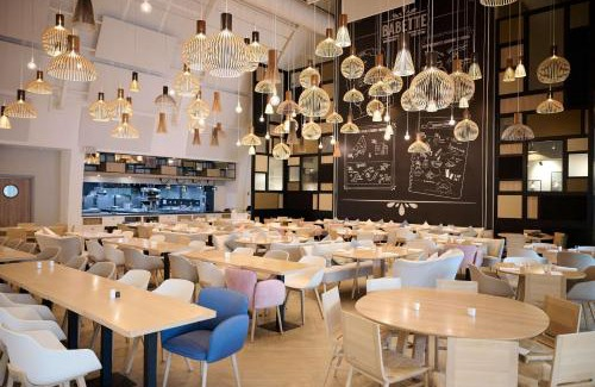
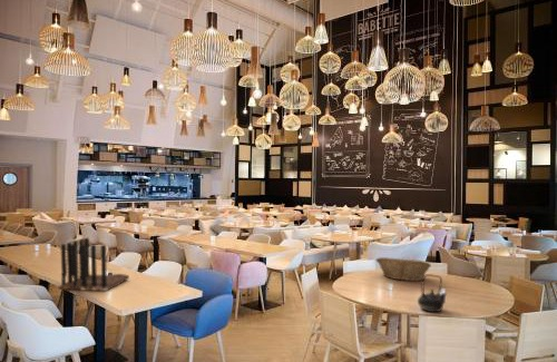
+ candle holder [58,237,130,292]
+ fruit basket [375,256,432,282]
+ teapot [417,273,448,313]
